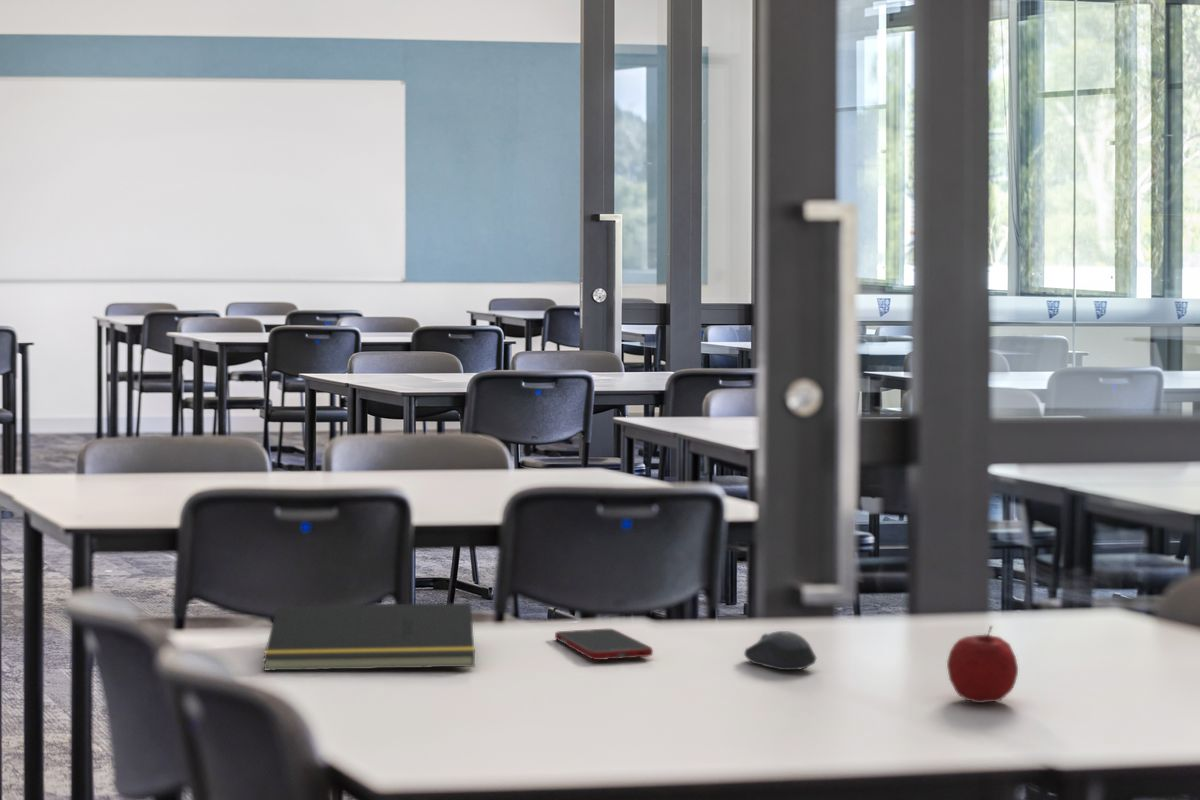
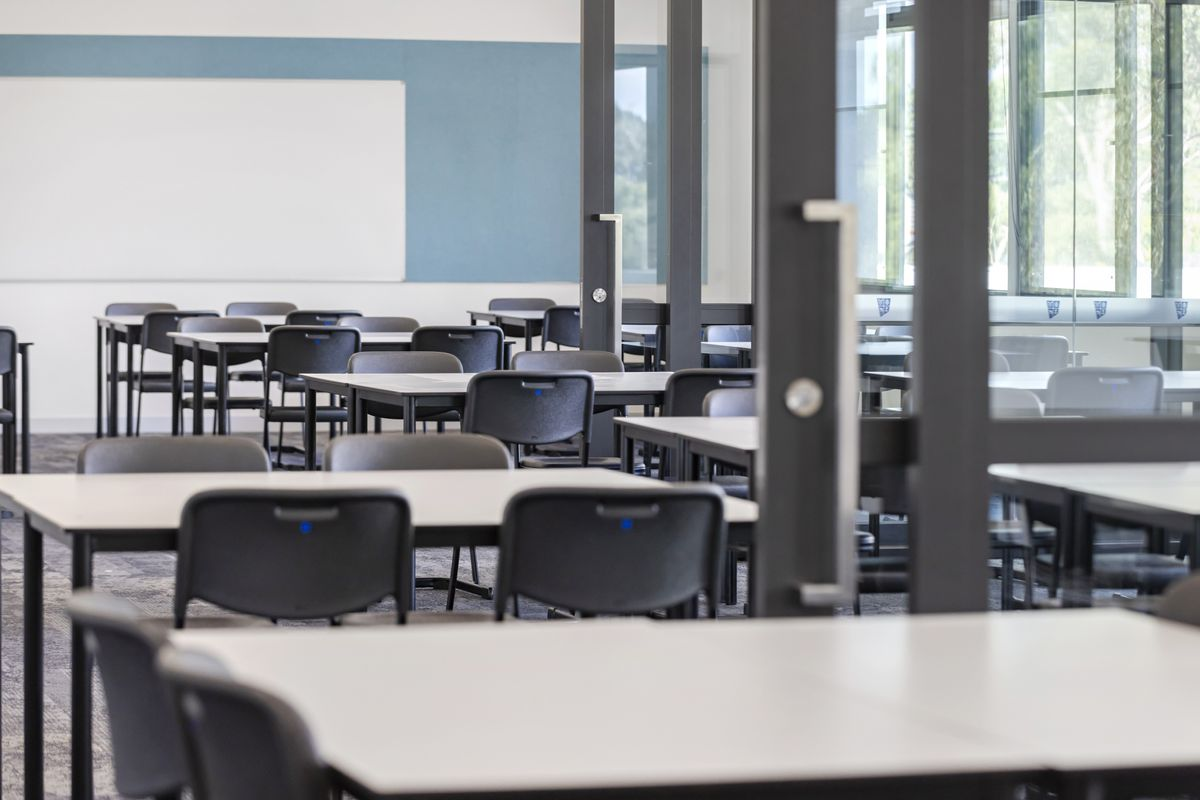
- computer mouse [743,630,818,671]
- cell phone [554,628,654,661]
- notepad [262,602,476,671]
- apple [946,624,1019,704]
